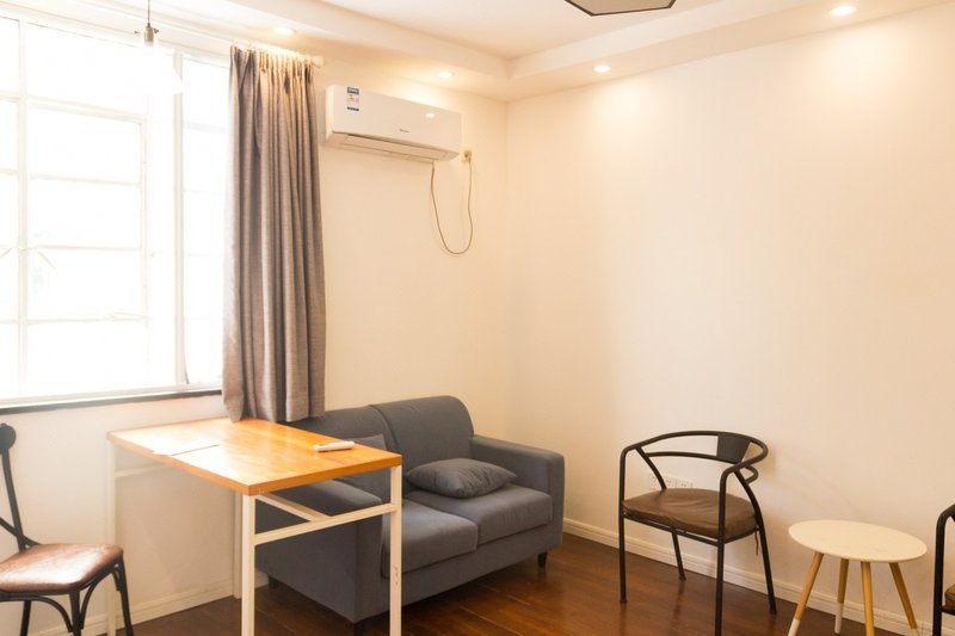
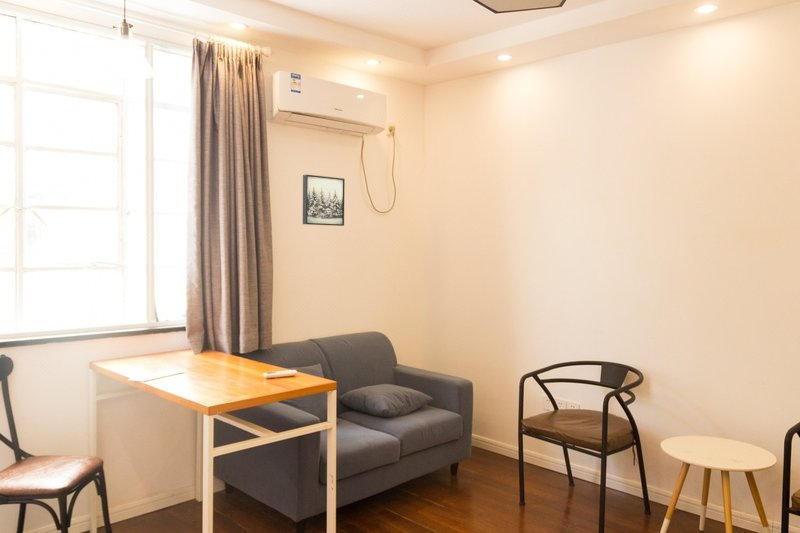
+ wall art [302,174,346,227]
